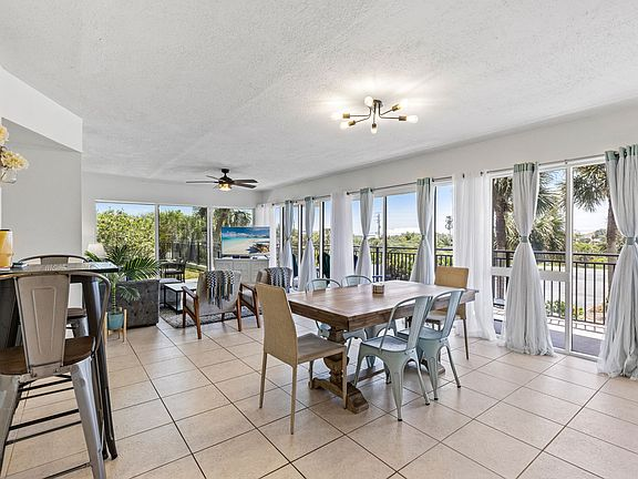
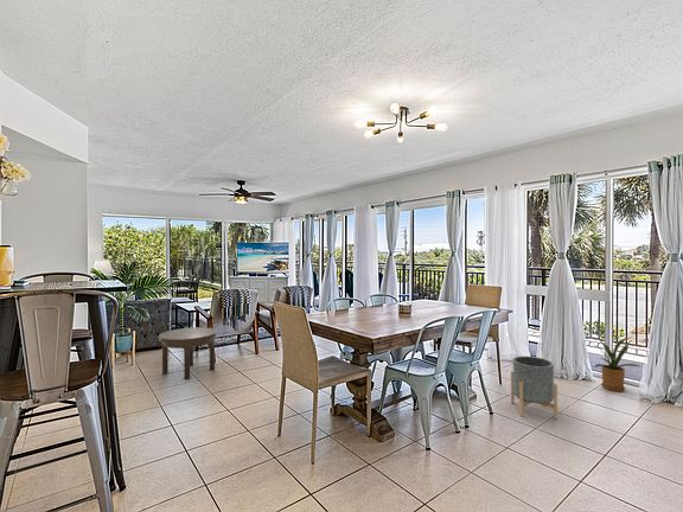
+ planter [510,356,558,421]
+ side table [158,326,218,380]
+ house plant [582,335,643,392]
